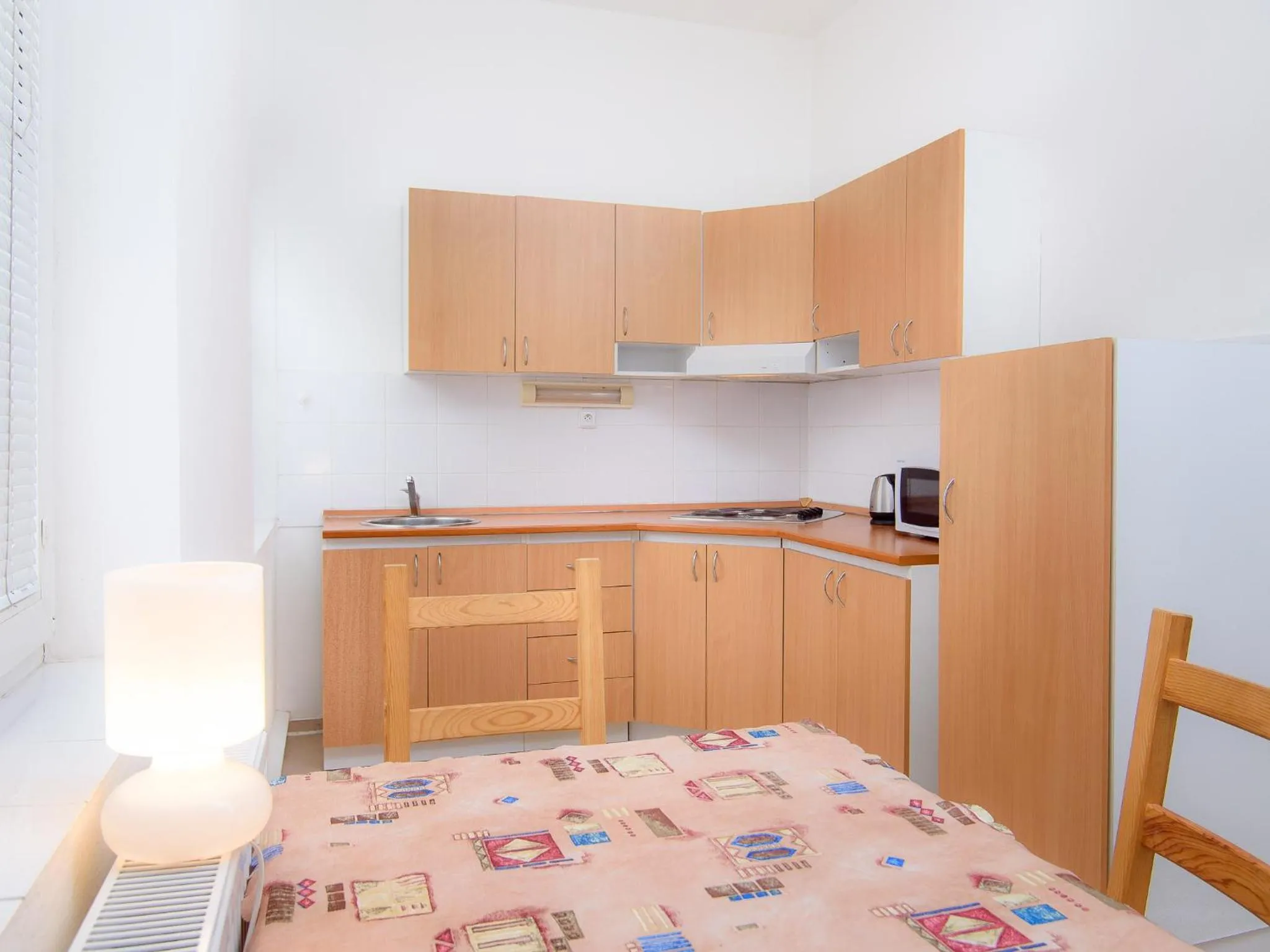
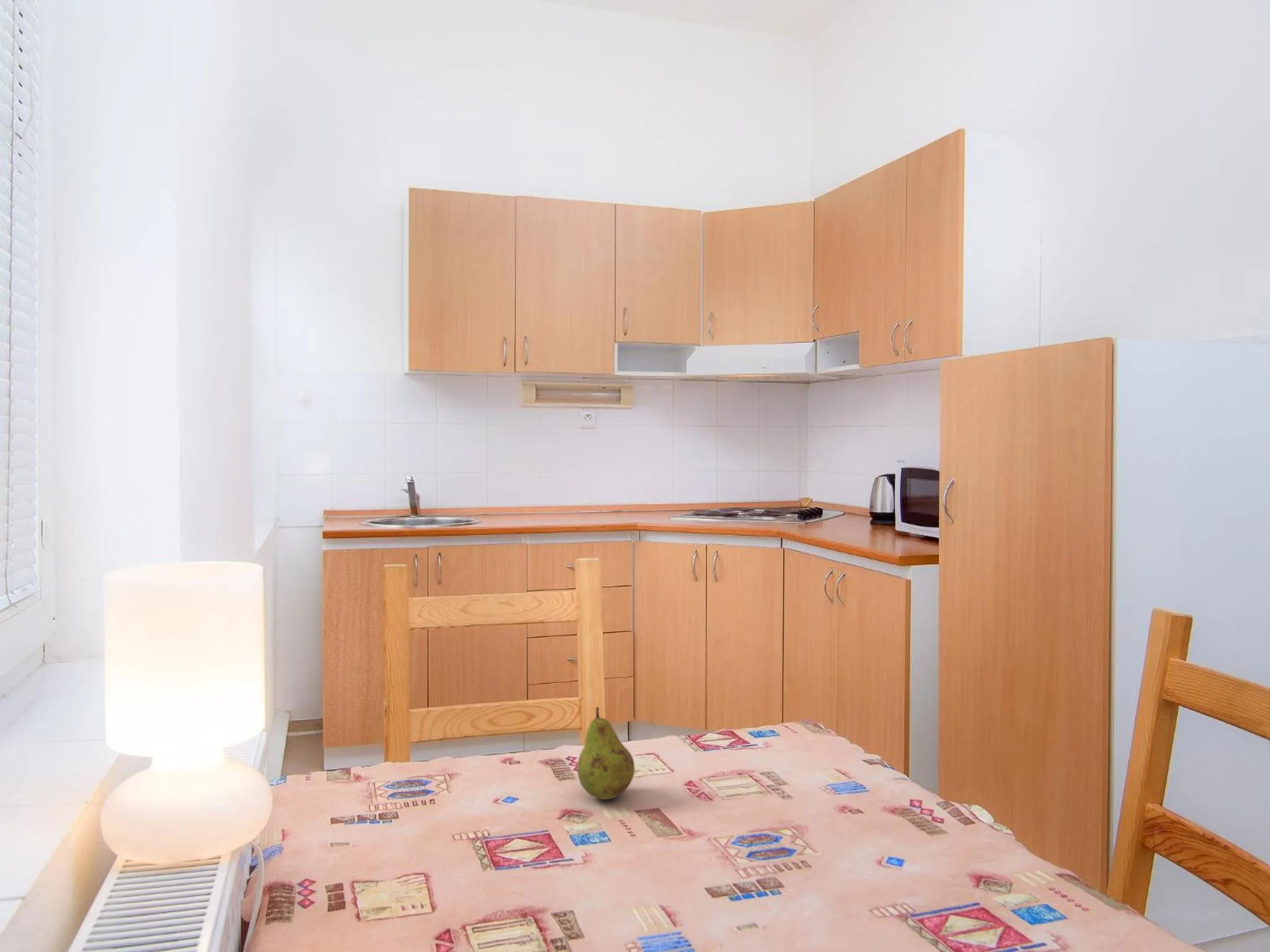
+ fruit [577,706,636,800]
